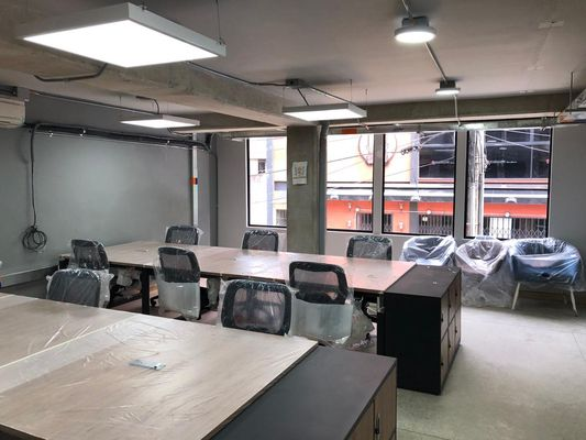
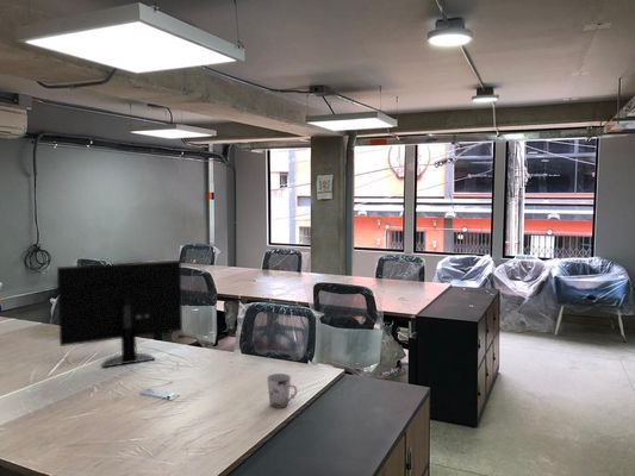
+ cup [266,372,298,409]
+ monitor [56,258,183,369]
